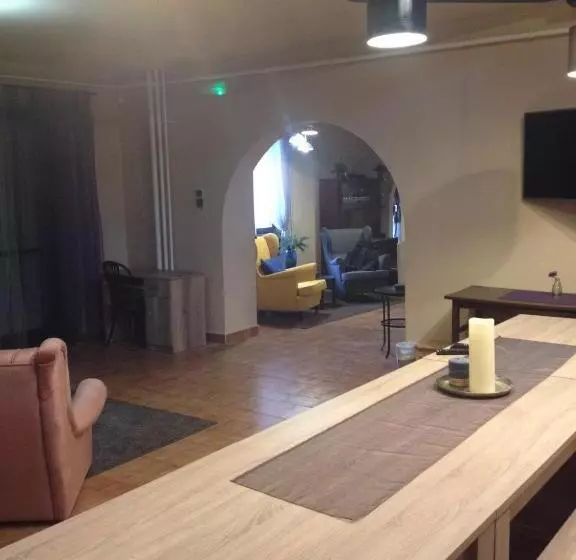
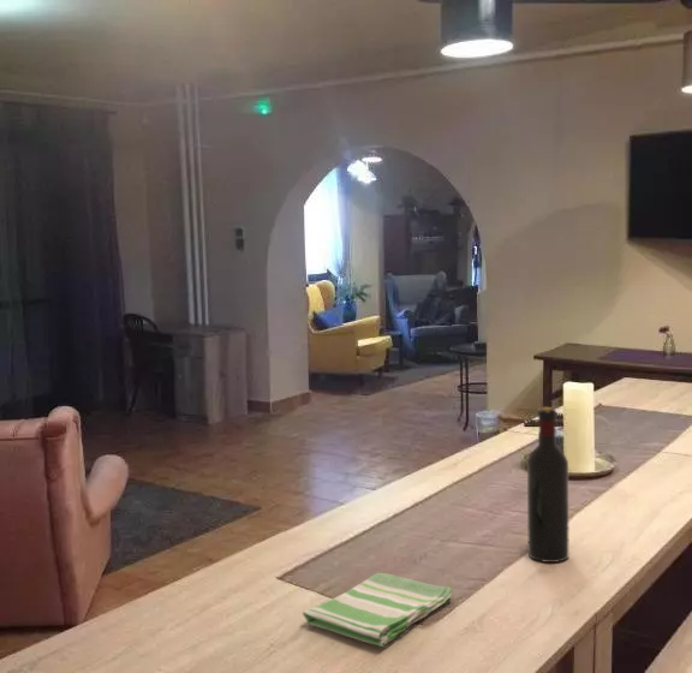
+ dish towel [302,572,454,648]
+ wine bottle [526,406,569,564]
